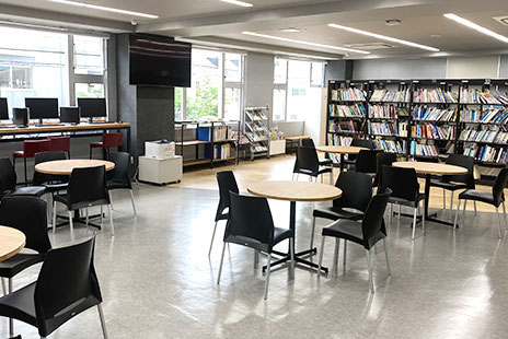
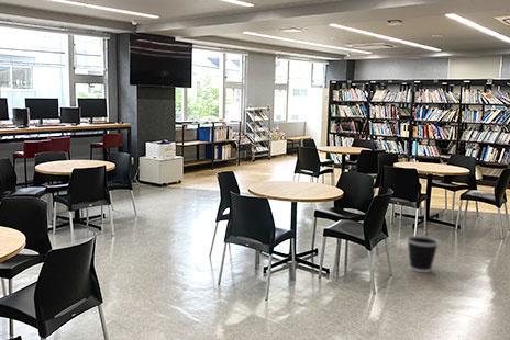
+ wastebasket [406,235,441,273]
